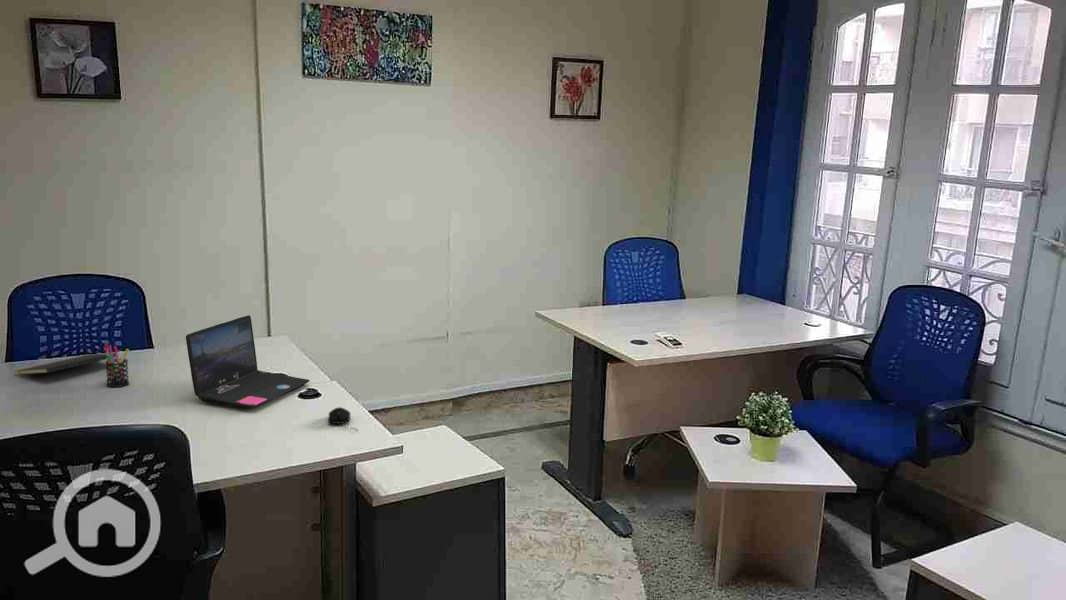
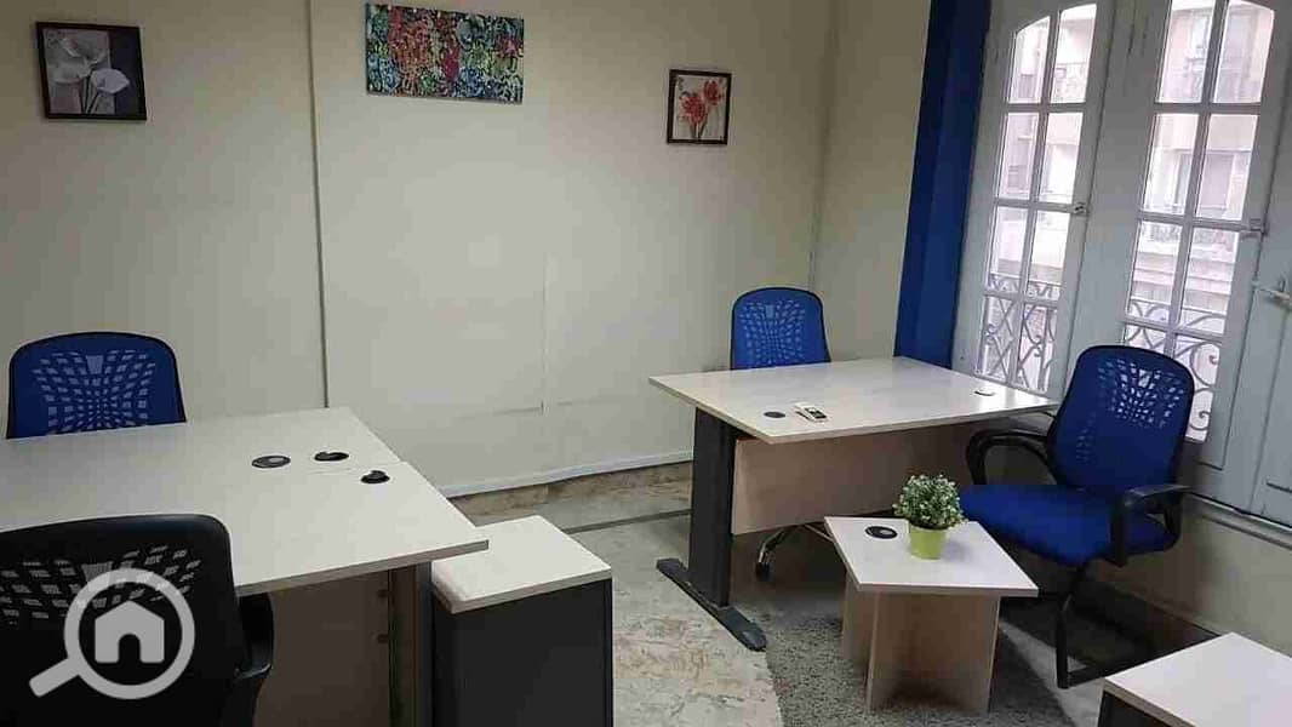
- computer mouse [327,406,358,431]
- pen holder [103,342,130,388]
- notepad [13,352,116,376]
- laptop [185,314,311,409]
